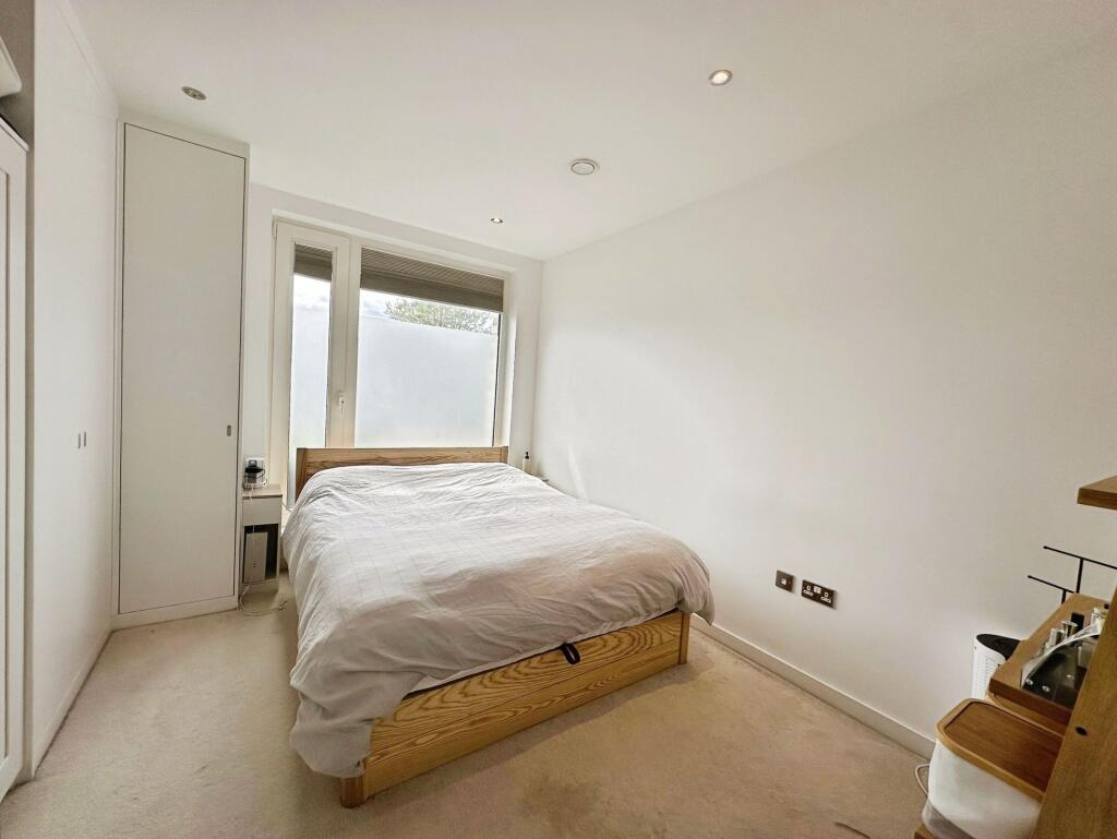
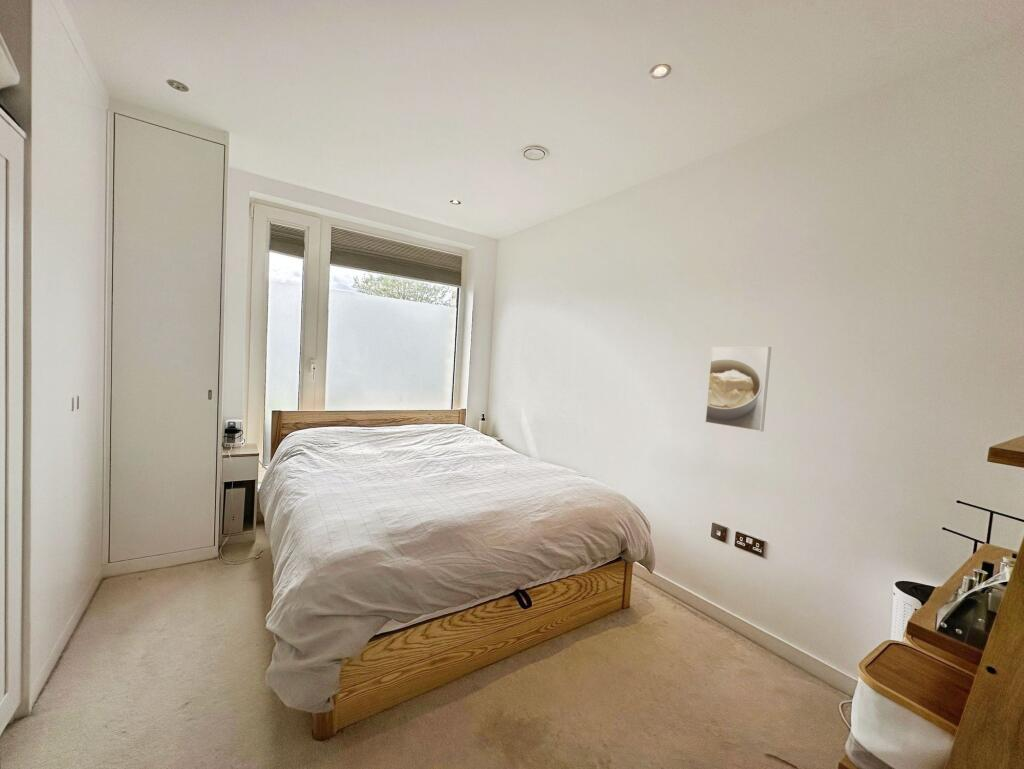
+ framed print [704,346,772,432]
